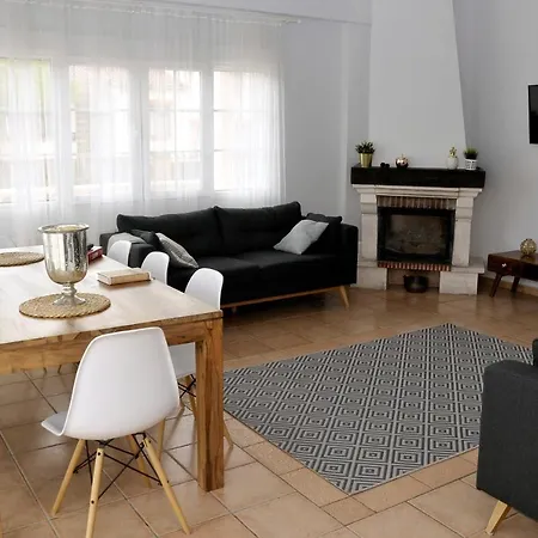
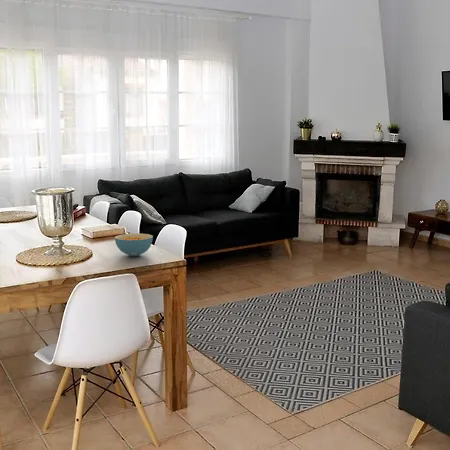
+ cereal bowl [114,233,154,257]
